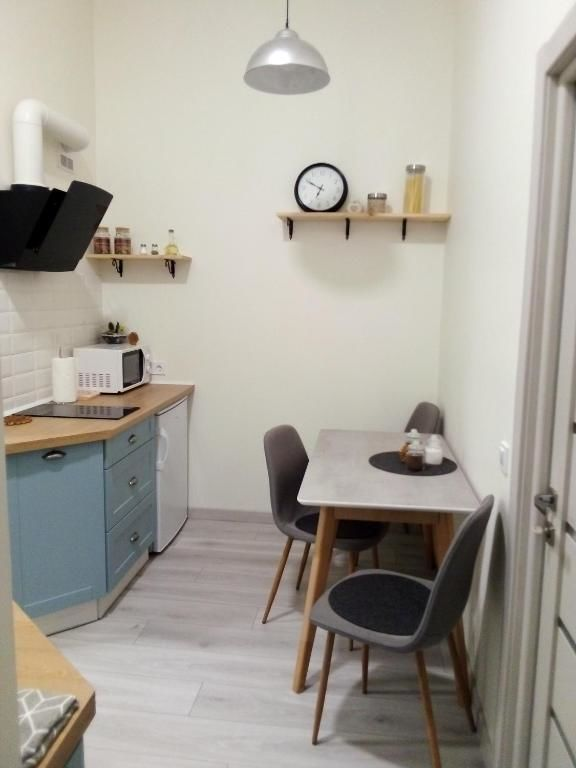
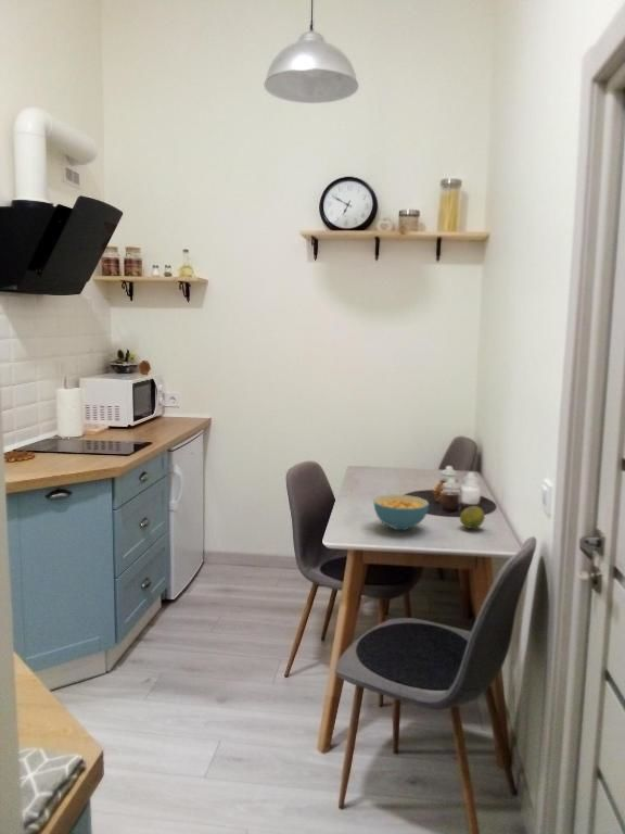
+ cereal bowl [372,493,430,531]
+ fruit [459,505,486,530]
